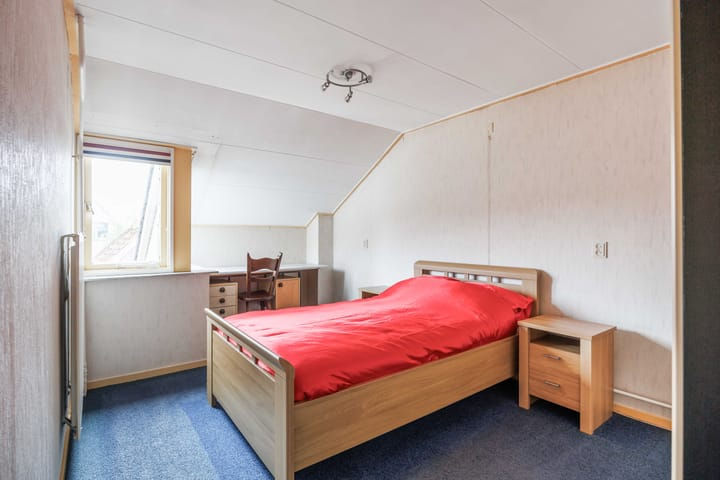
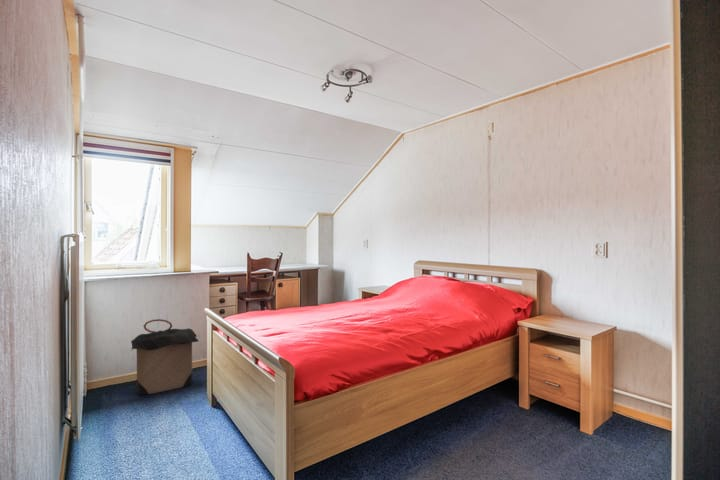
+ laundry hamper [130,318,199,396]
